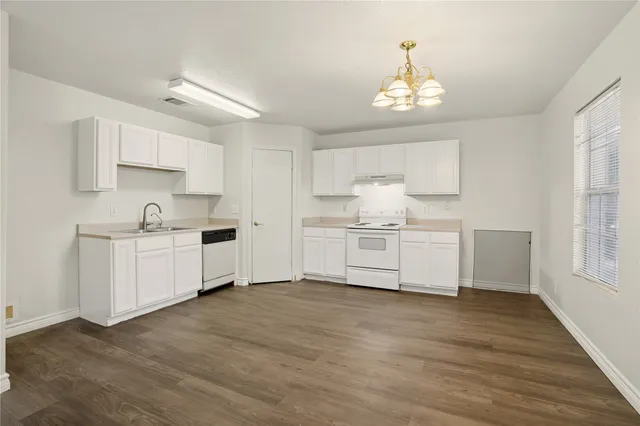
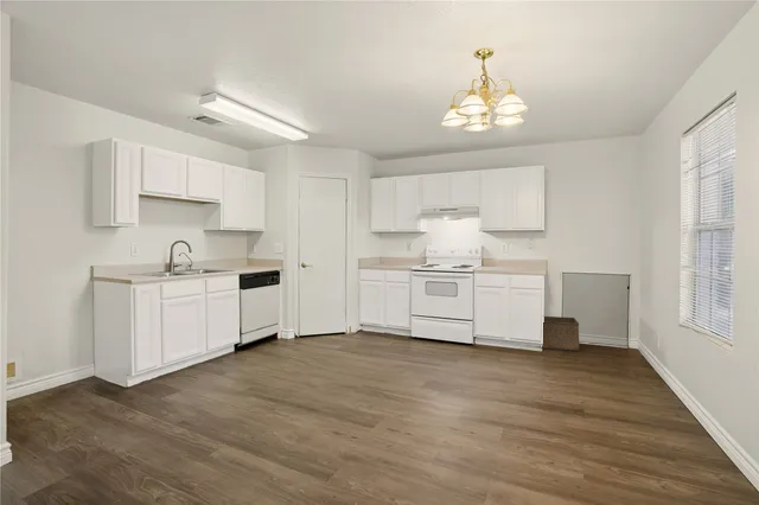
+ storage bin [541,315,581,352]
